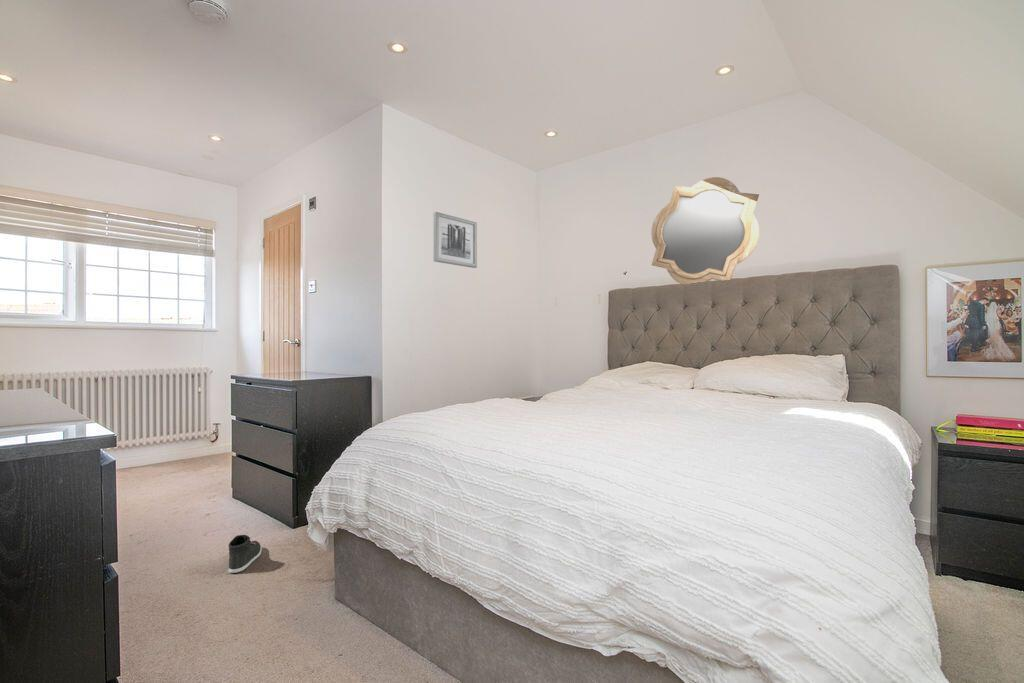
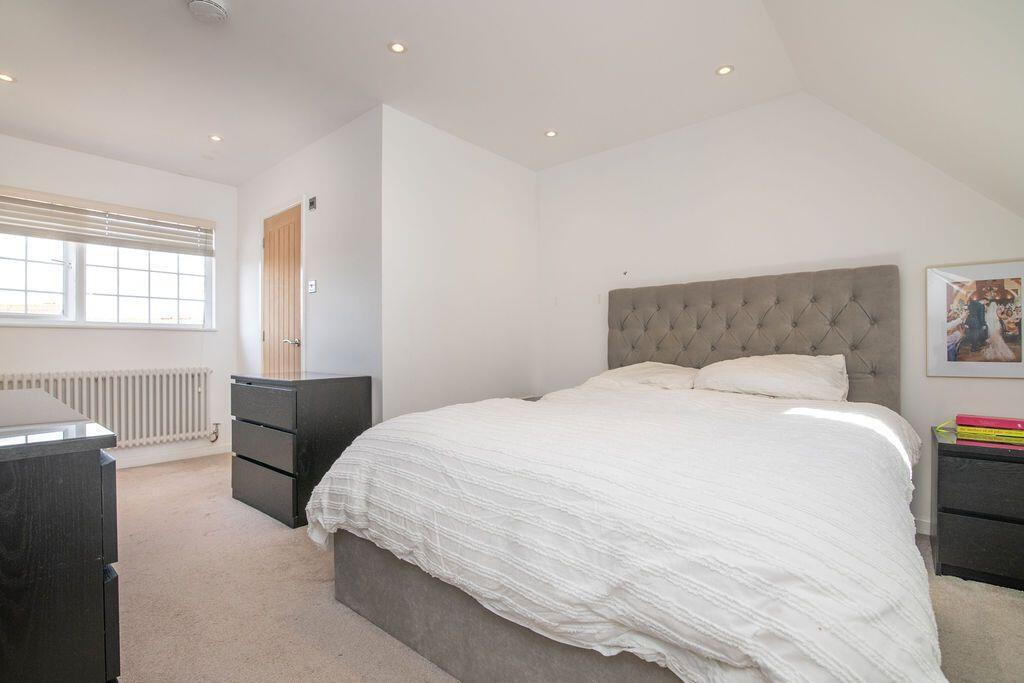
- sneaker [228,534,263,574]
- mirror [650,176,760,285]
- wall art [433,211,478,269]
